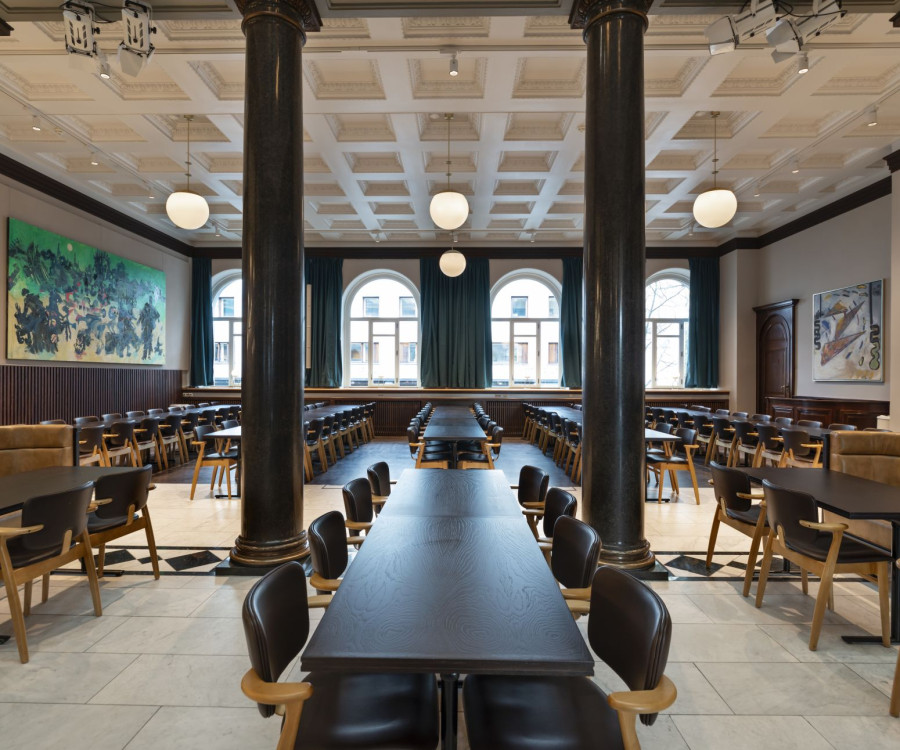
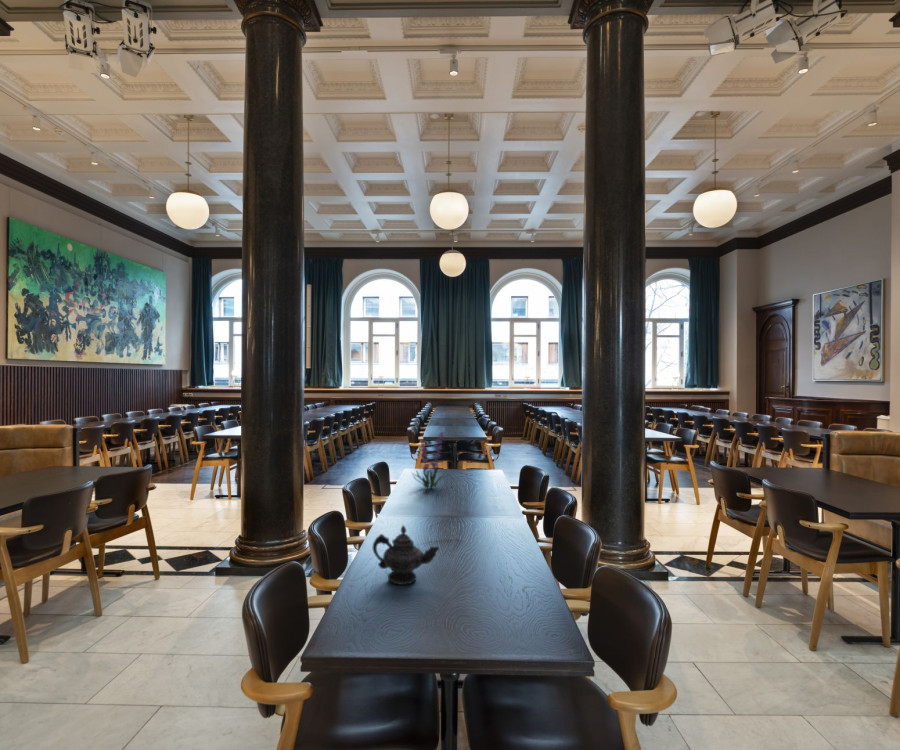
+ teapot [372,524,440,586]
+ plant [411,431,447,490]
